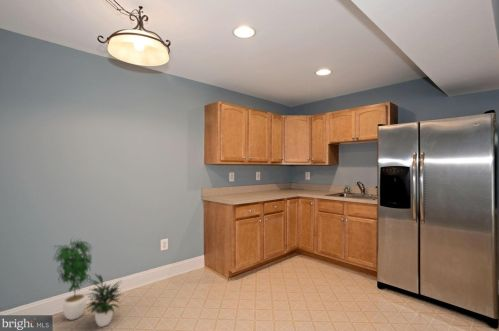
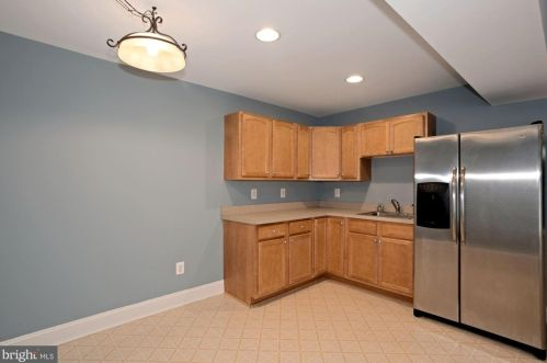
- potted plant [50,236,124,328]
